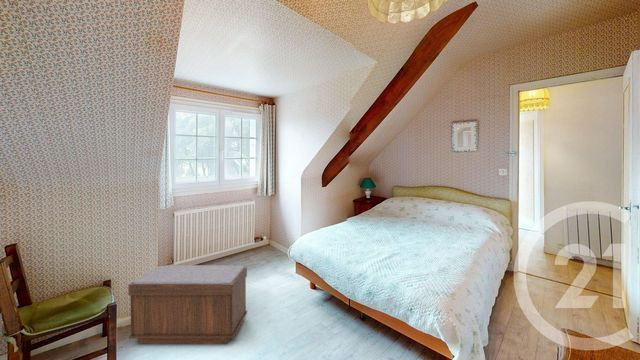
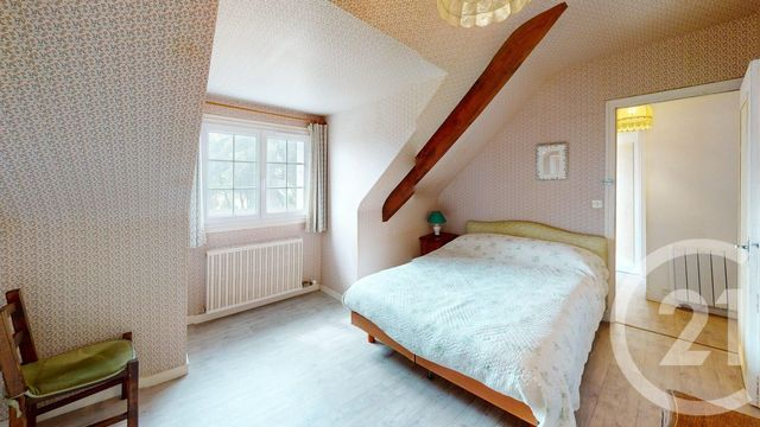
- bench [127,264,248,345]
